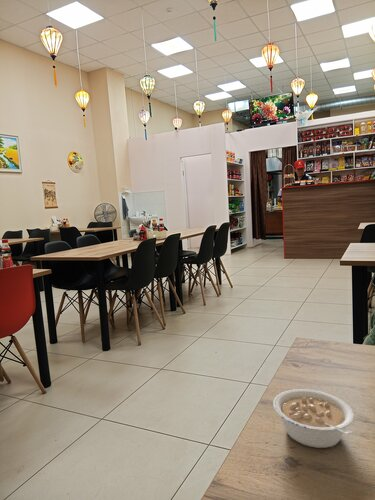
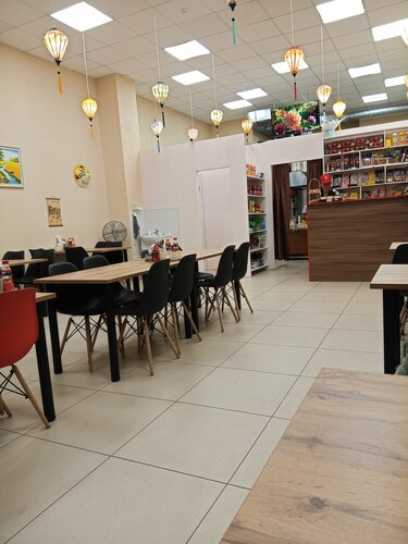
- legume [272,388,355,449]
